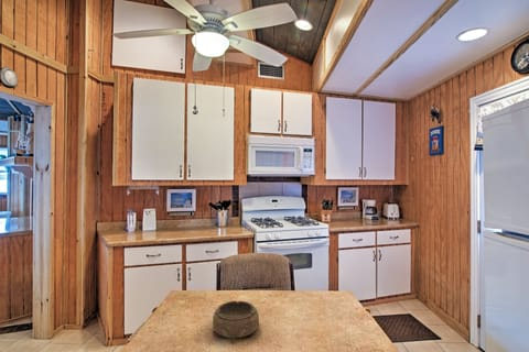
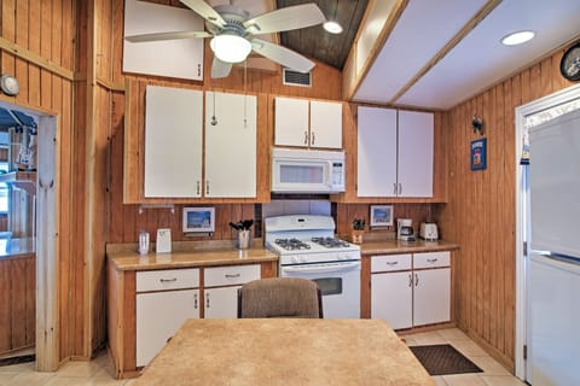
- decorative bowl [212,299,260,345]
